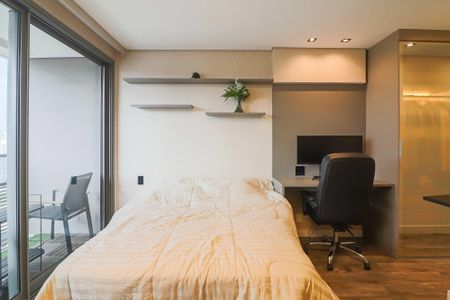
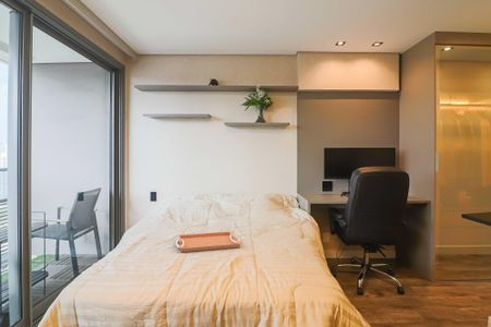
+ serving tray [175,231,241,253]
